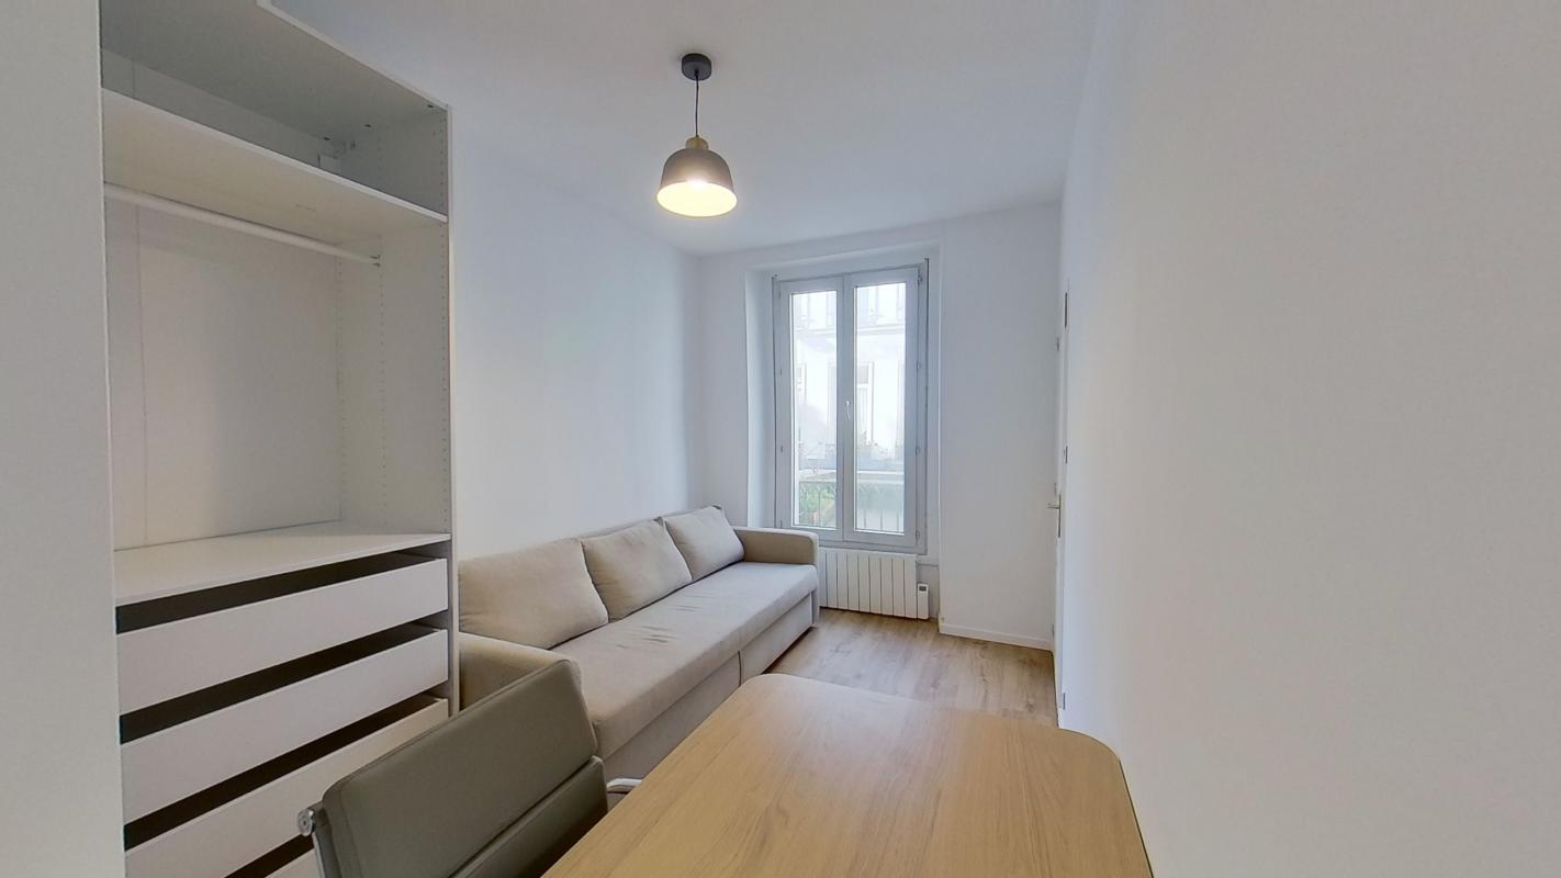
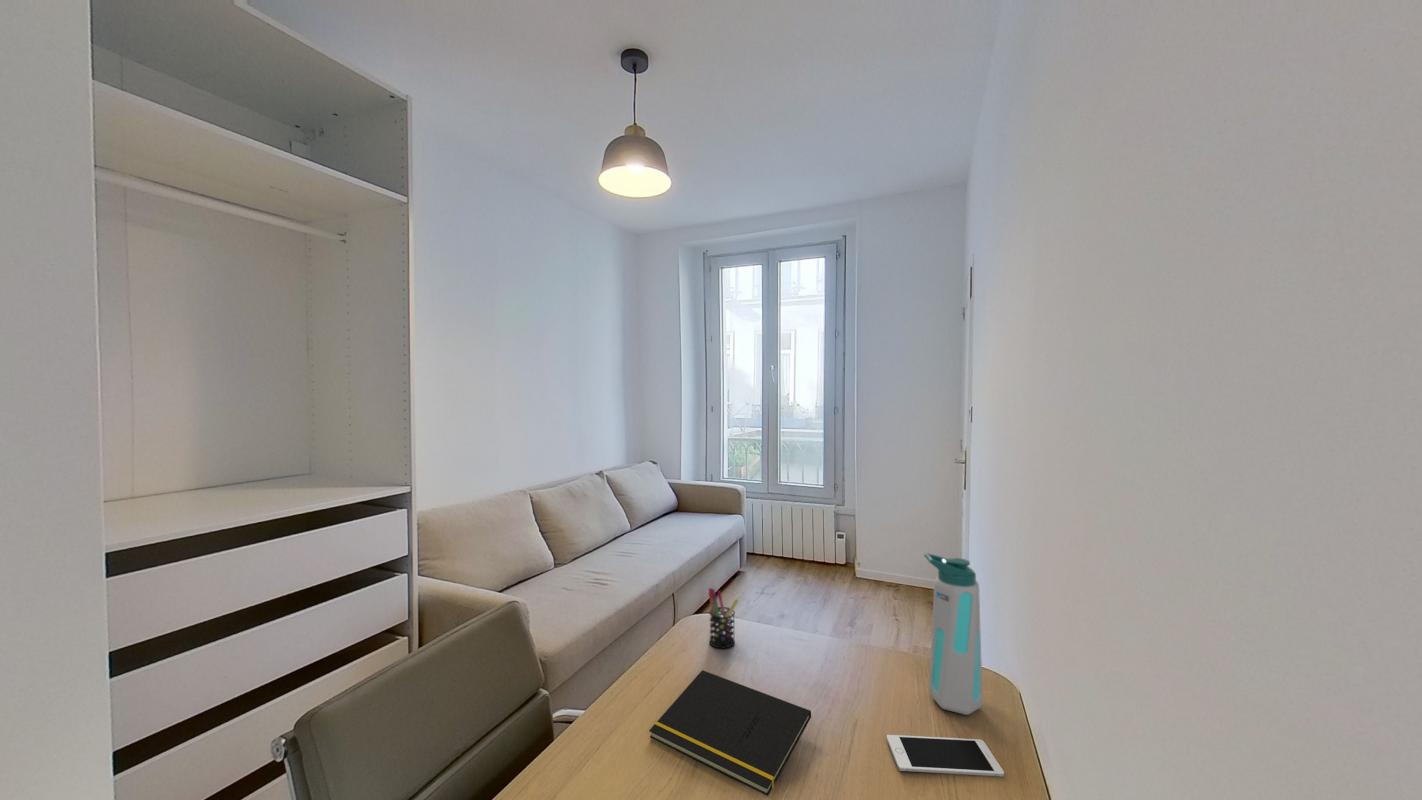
+ pen holder [707,587,740,649]
+ notepad [648,669,812,797]
+ water bottle [923,552,984,716]
+ cell phone [886,734,1005,778]
